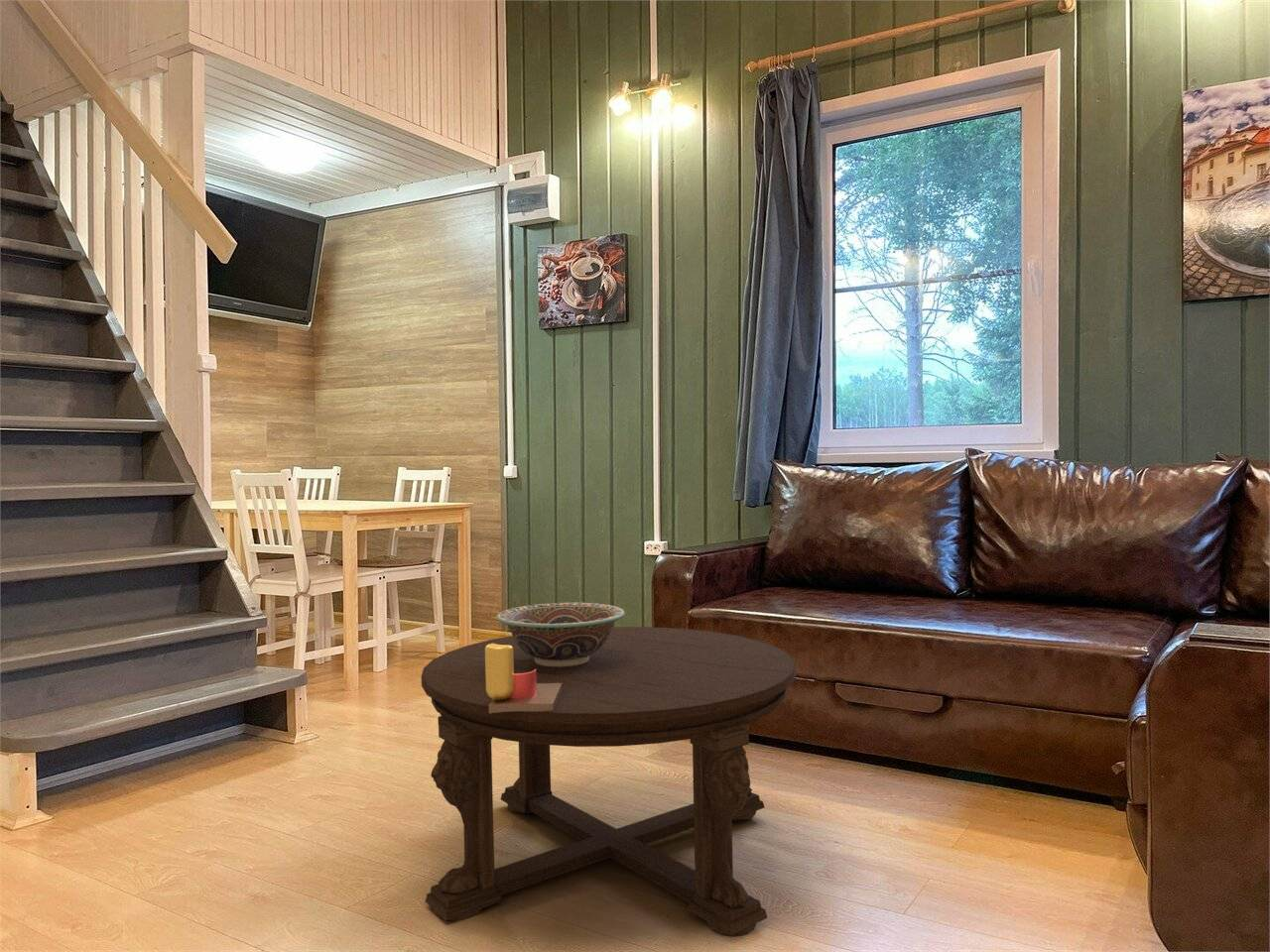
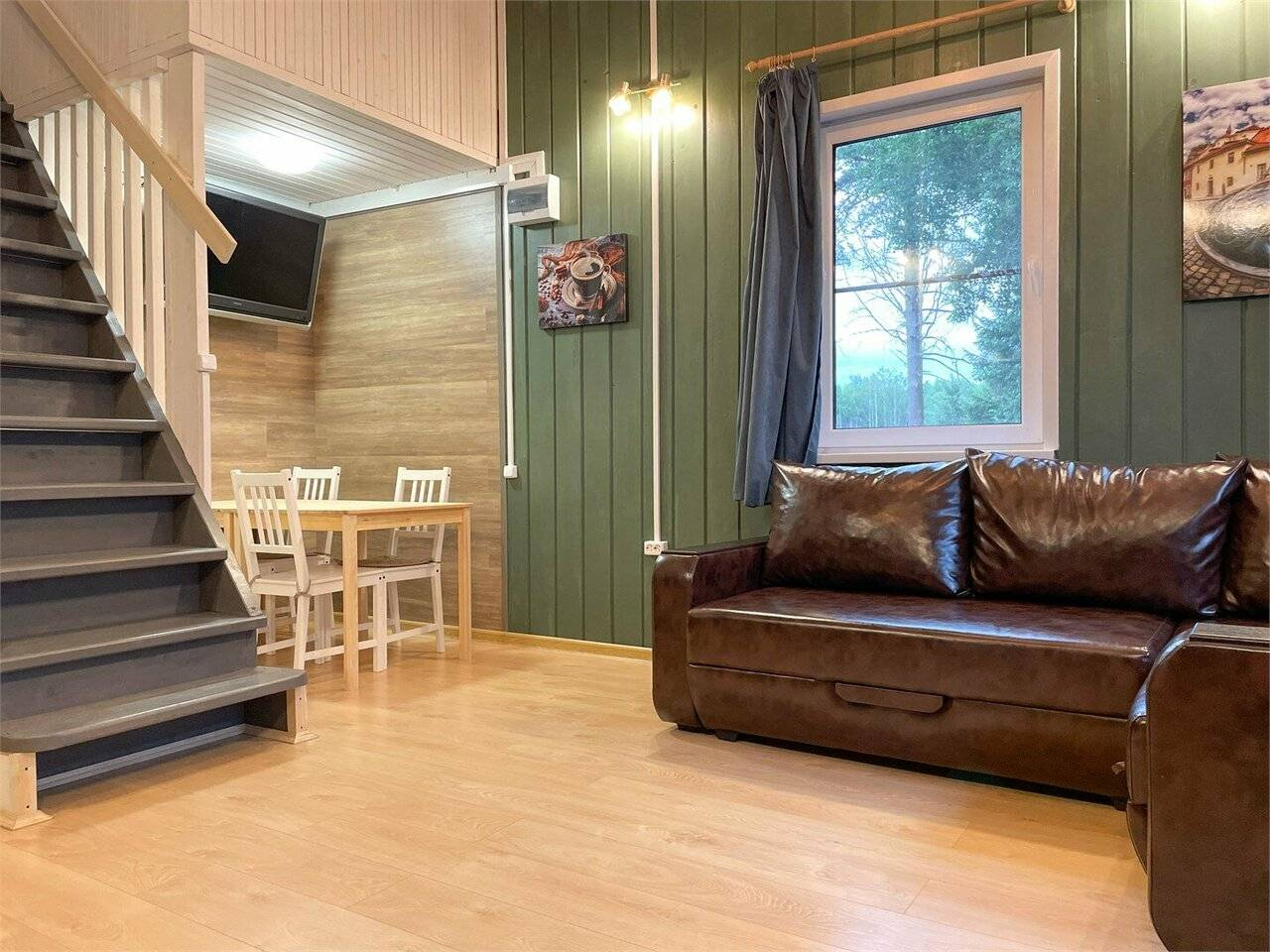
- coffee table [421,626,797,938]
- decorative bowl [496,602,626,667]
- candle [485,644,563,713]
